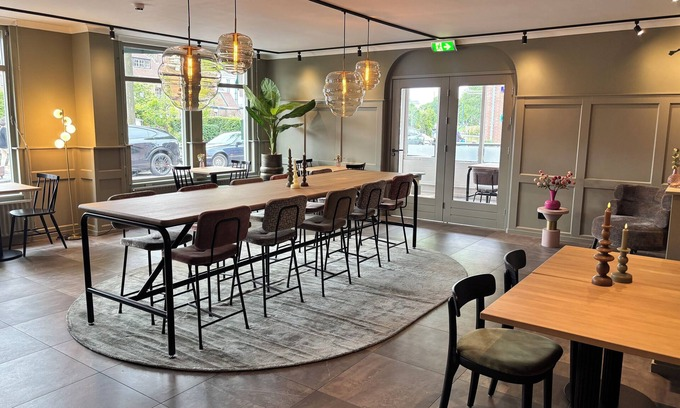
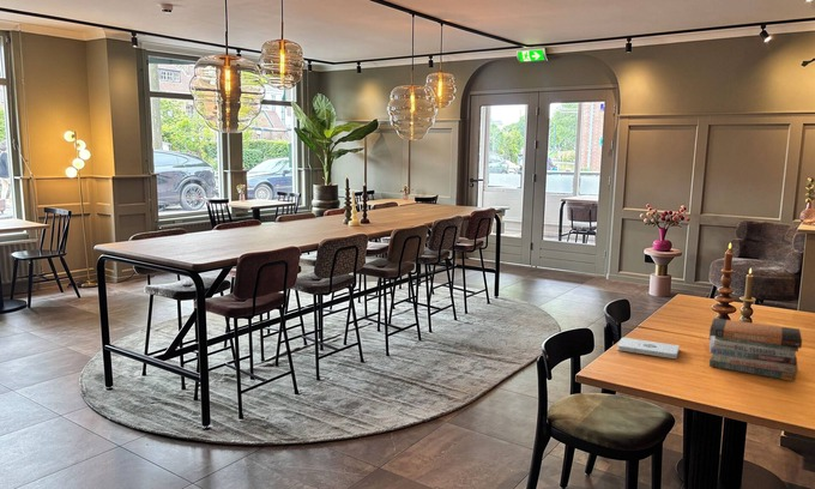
+ book stack [708,318,803,382]
+ notepad [616,337,681,360]
